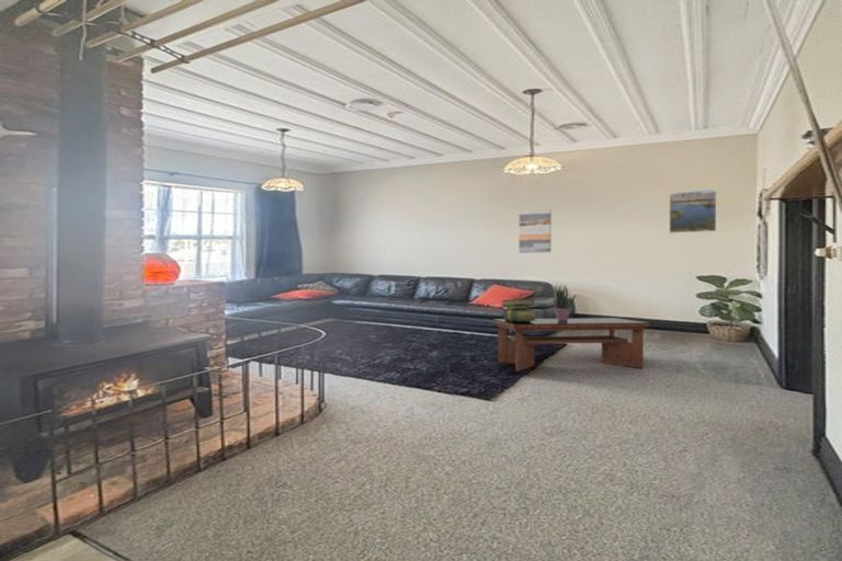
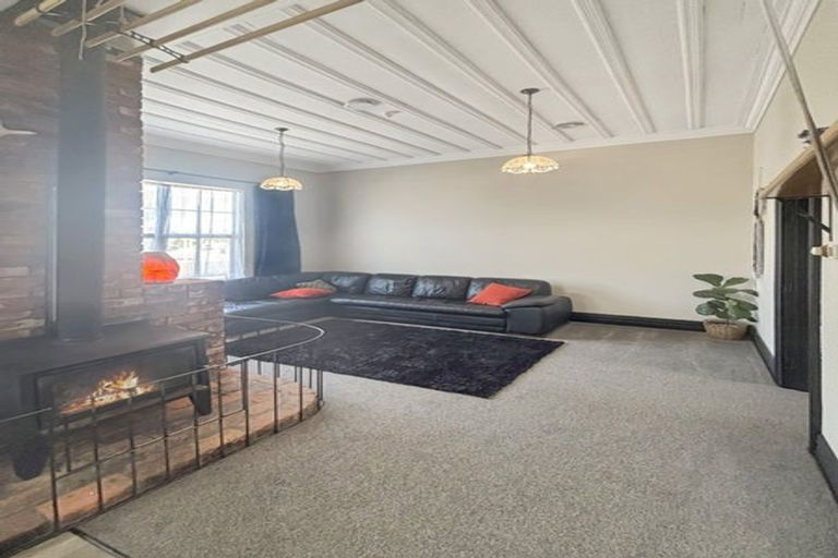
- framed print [669,188,717,234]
- wall art [517,208,553,254]
- stack of books [501,298,536,322]
- coffee table [492,317,651,373]
- potted plant [553,284,578,321]
